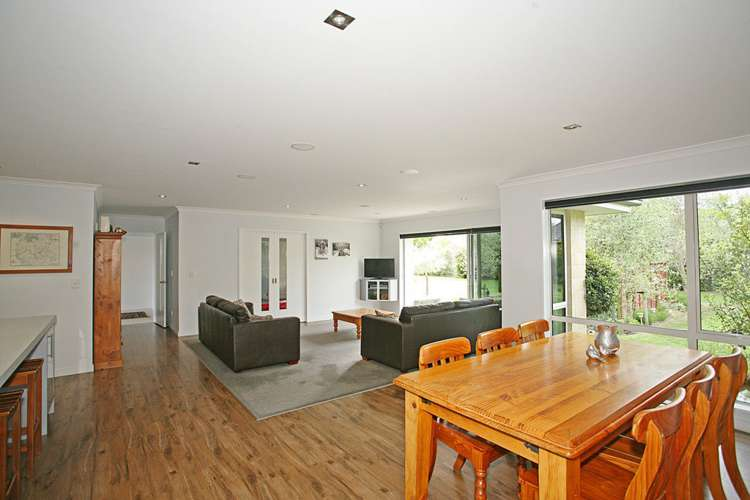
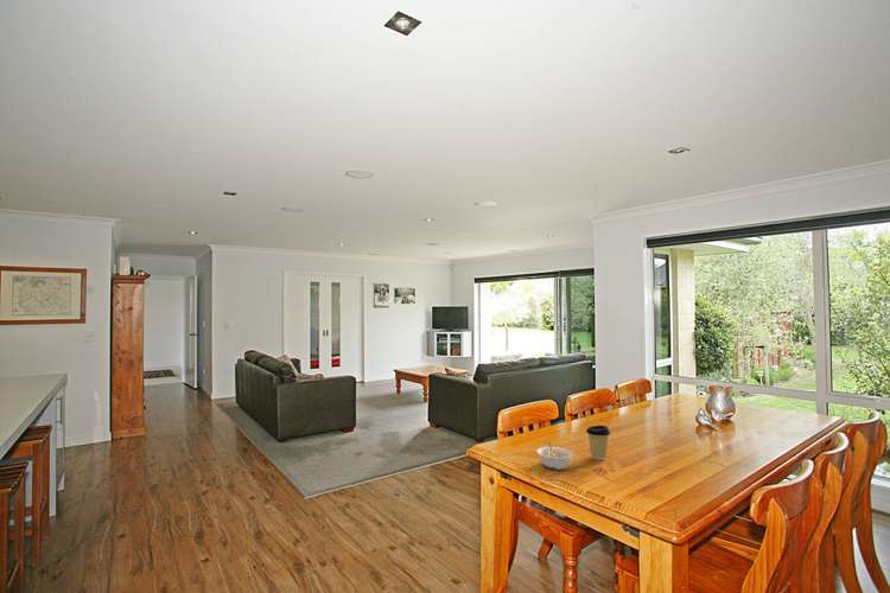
+ legume [535,441,574,471]
+ coffee cup [585,425,611,461]
